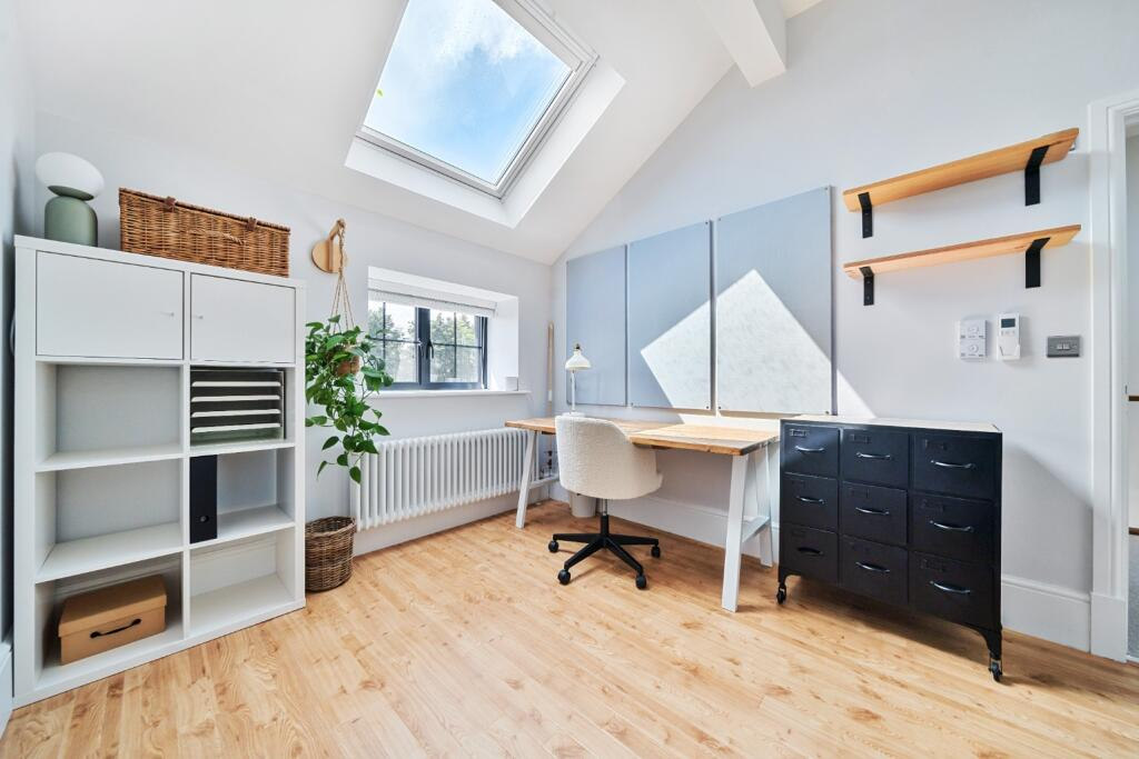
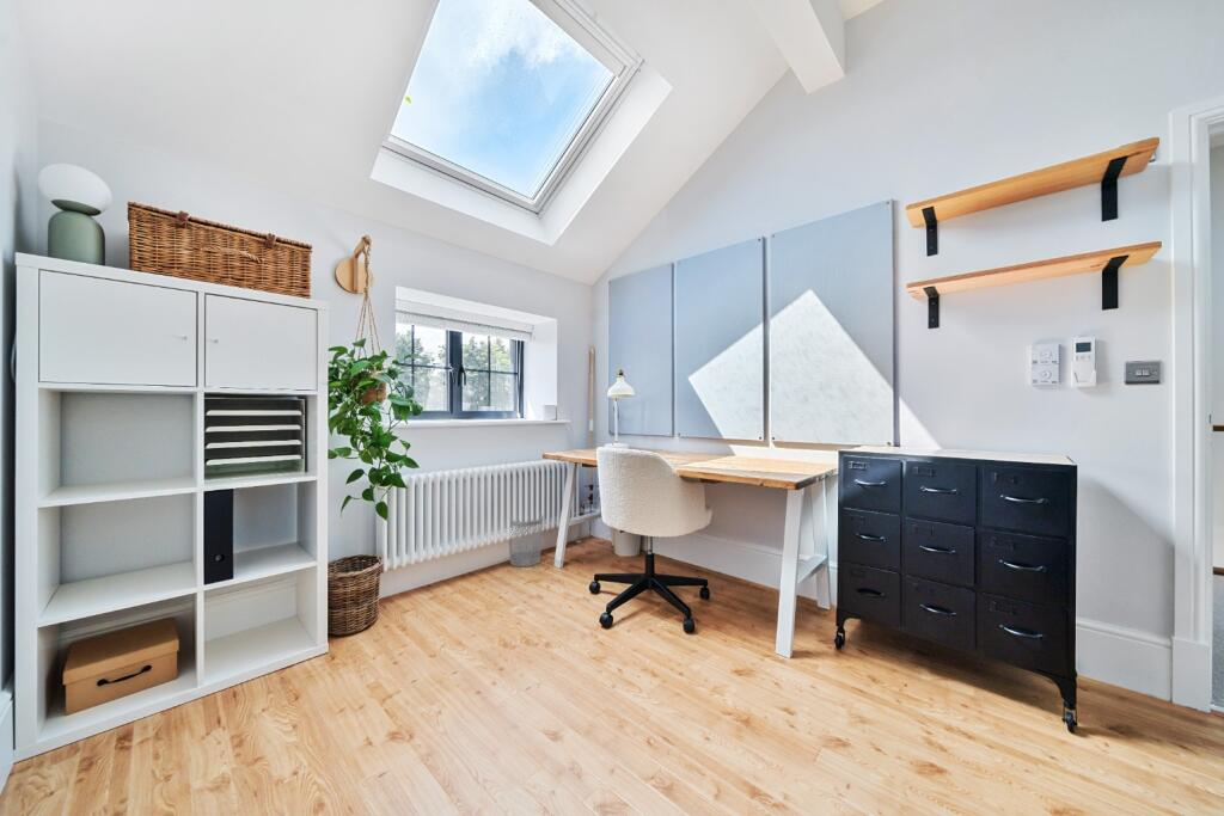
+ wastebasket [508,514,545,567]
